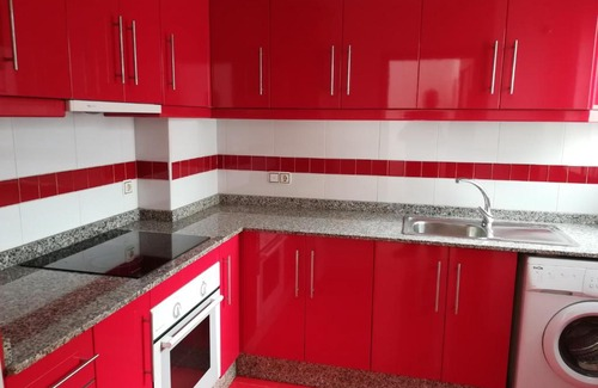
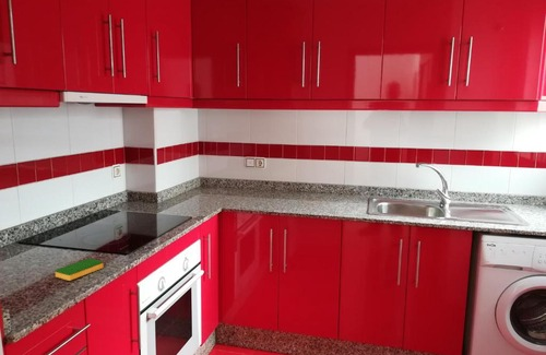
+ dish sponge [55,257,105,282]
